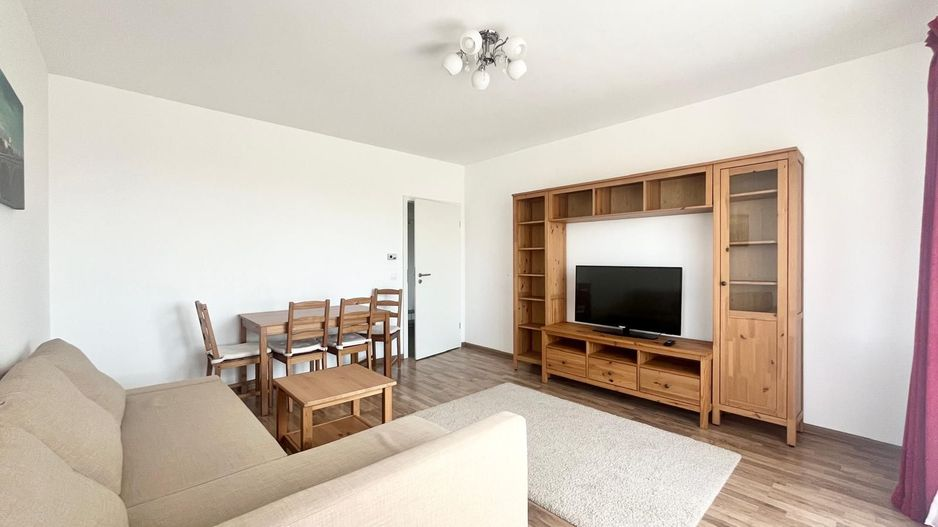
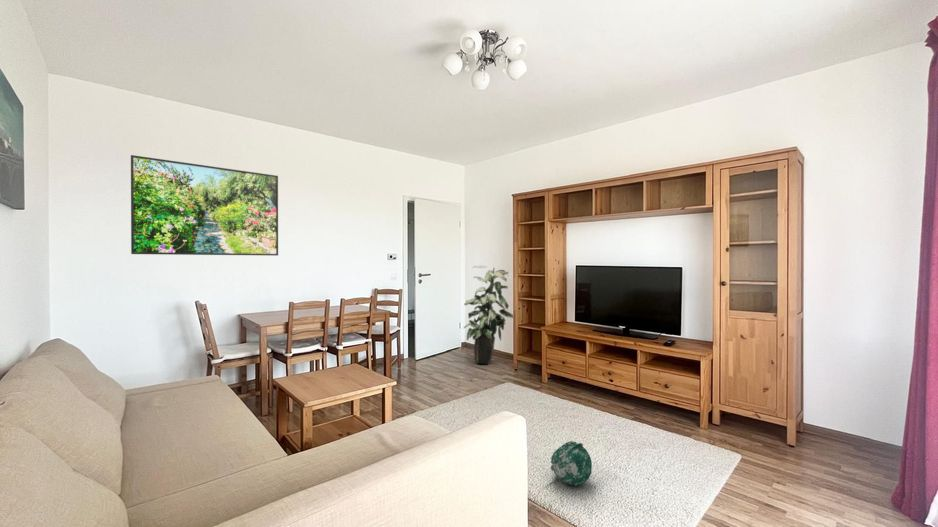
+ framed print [130,154,279,257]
+ indoor plant [463,264,514,365]
+ ball [550,440,593,487]
